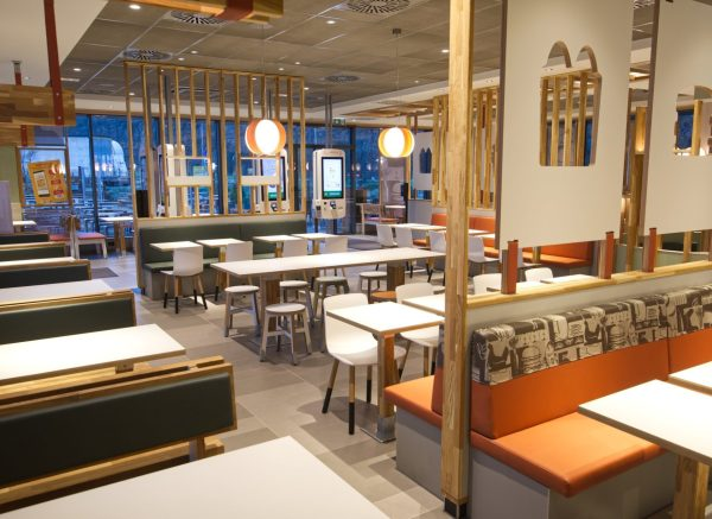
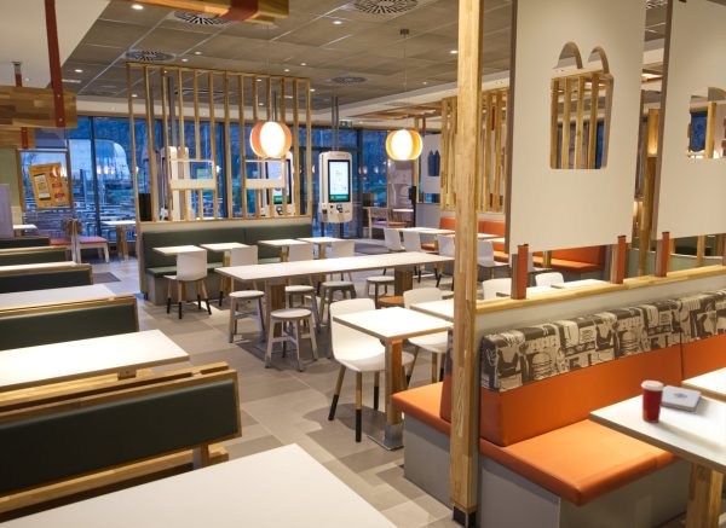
+ notepad [661,384,702,412]
+ paper cup [640,379,666,424]
